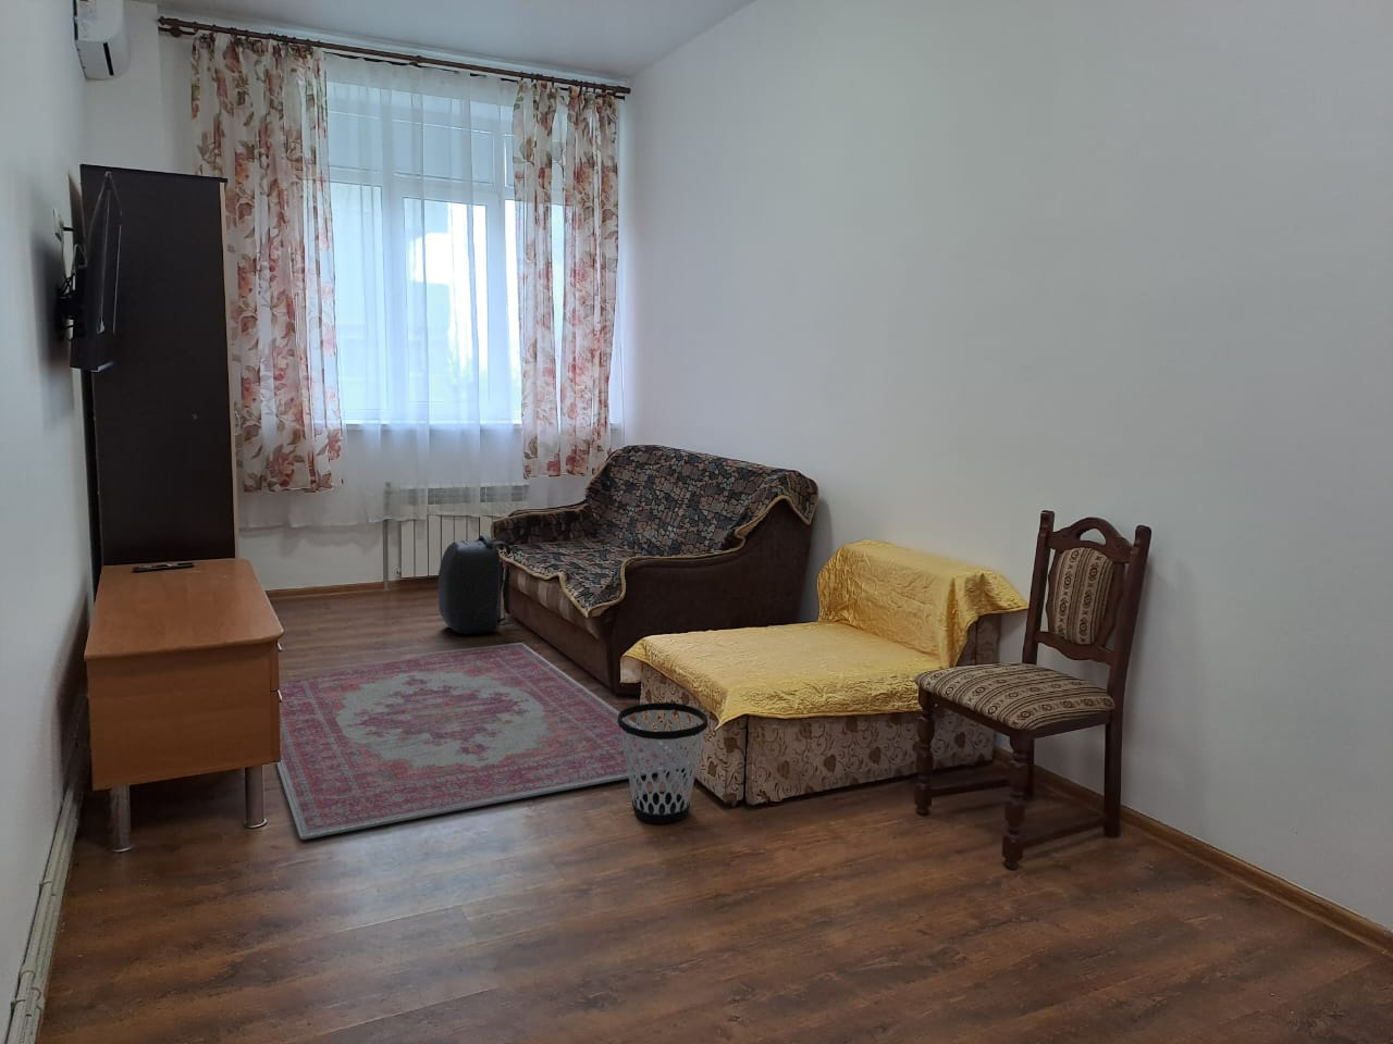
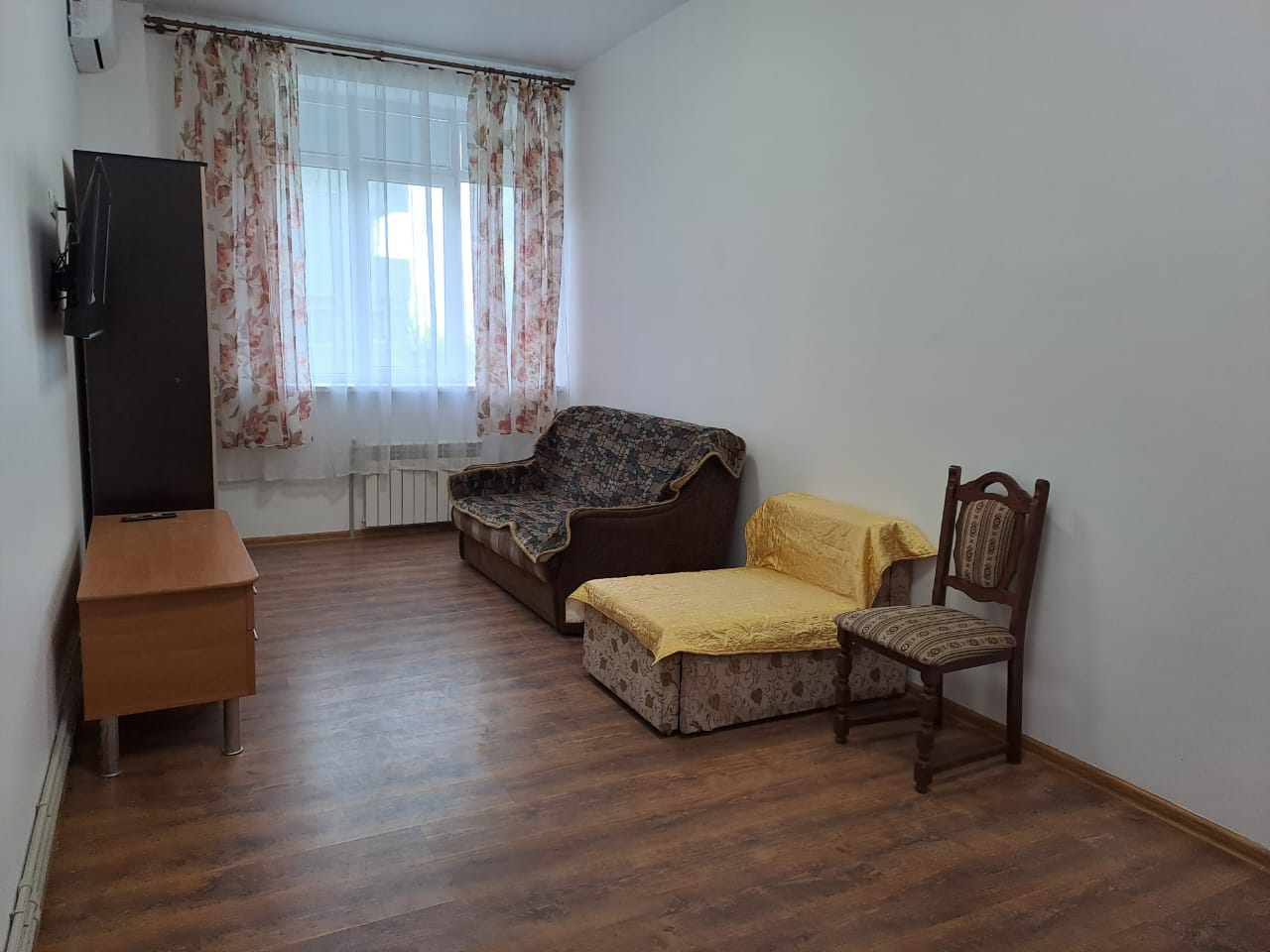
- wastebasket [618,702,709,825]
- backpack [438,534,521,635]
- rug [275,642,691,841]
